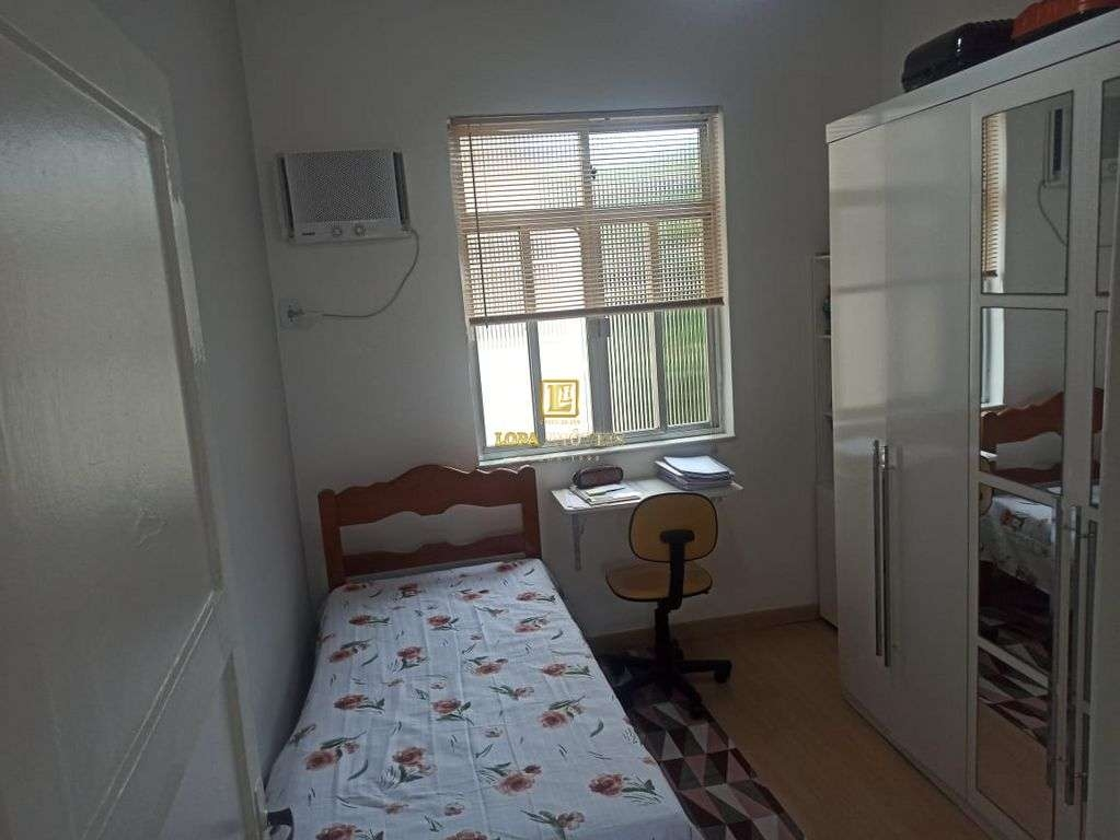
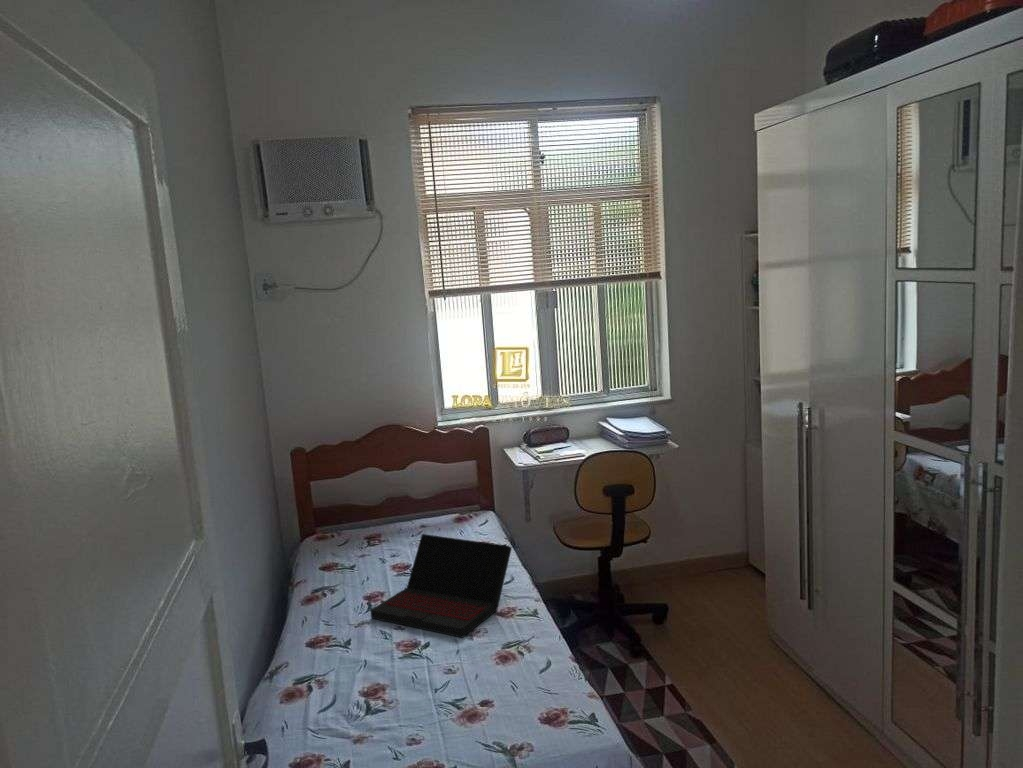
+ laptop [370,533,513,639]
